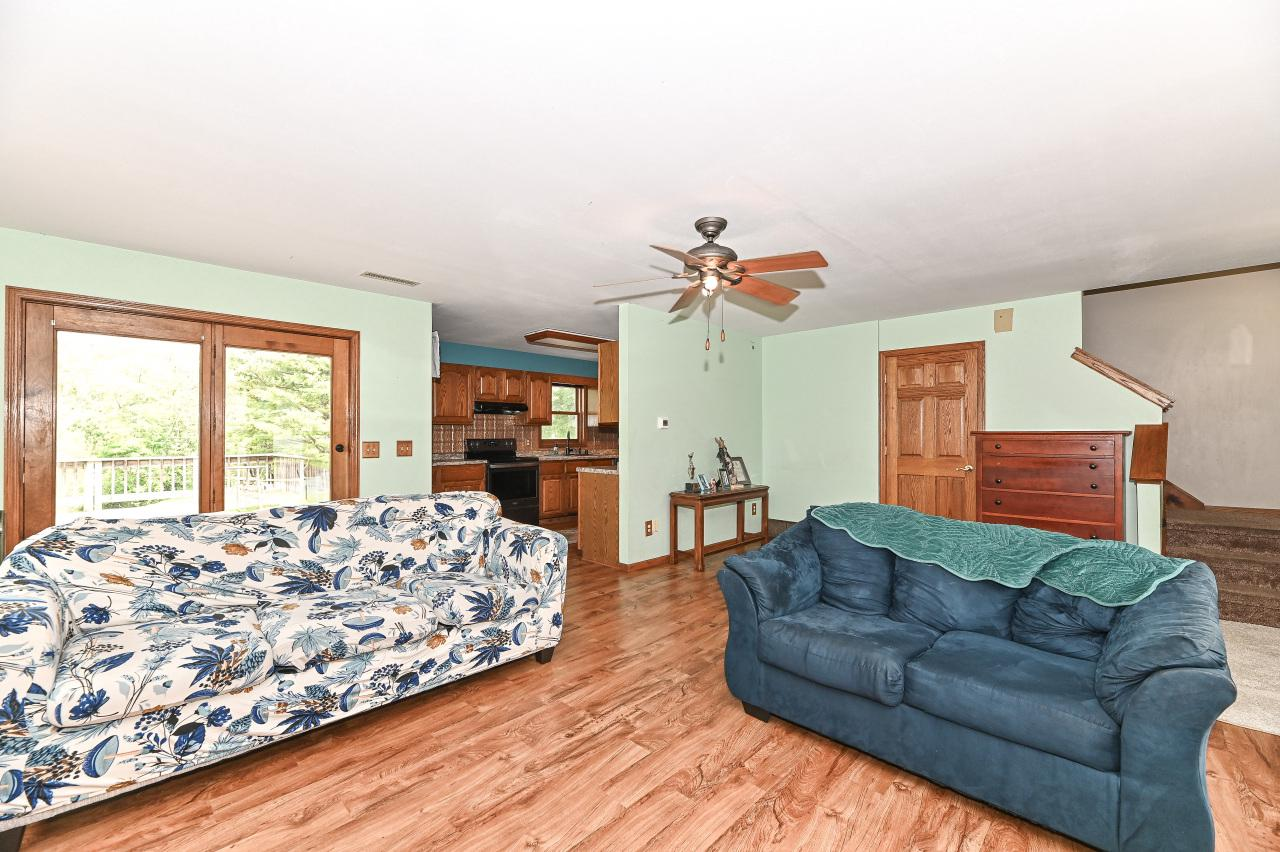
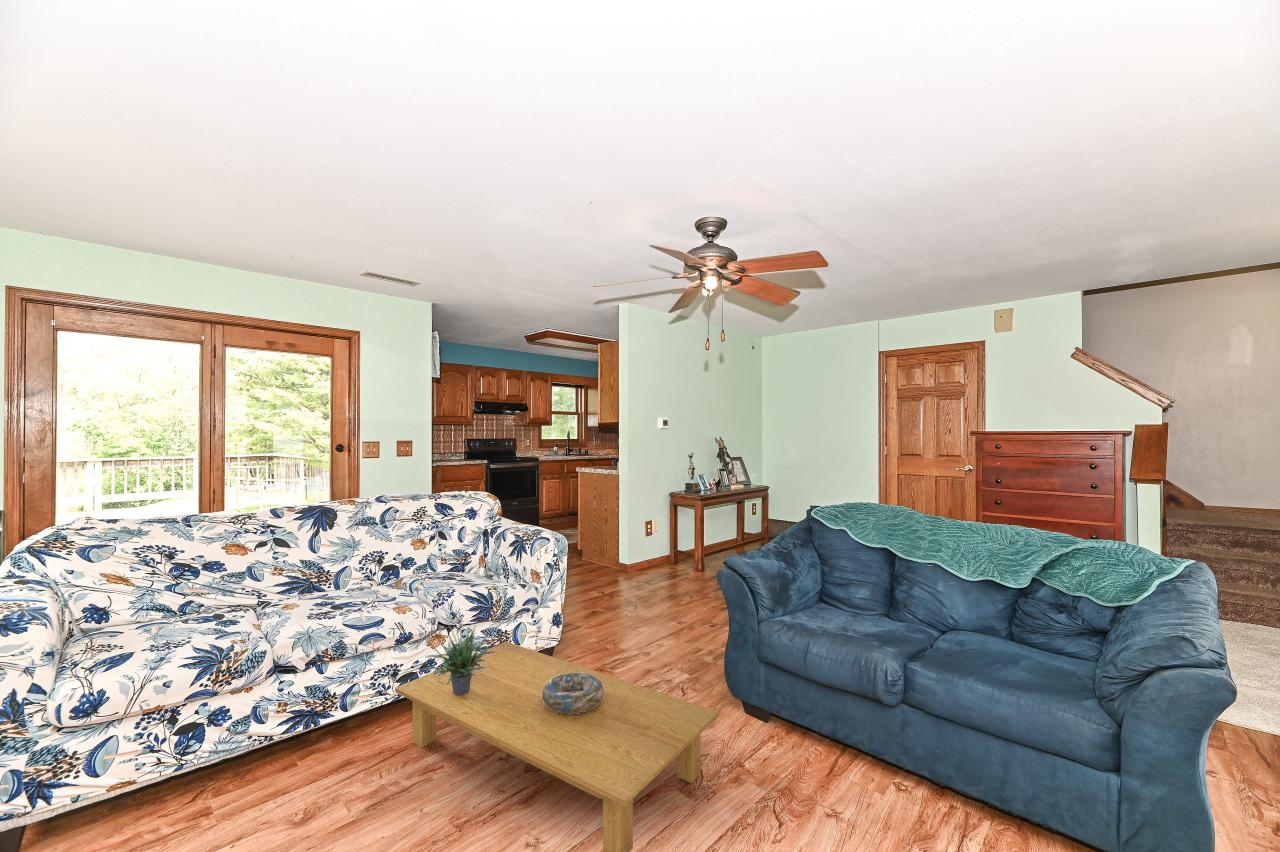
+ potted plant [416,621,495,696]
+ coffee table [394,641,720,852]
+ decorative bowl [542,672,605,714]
